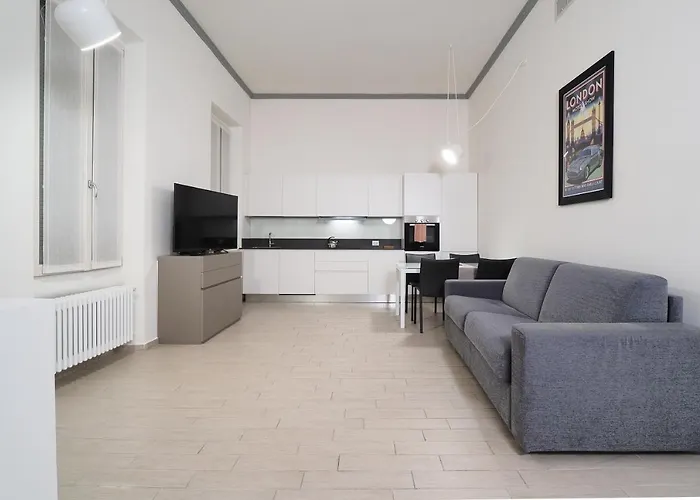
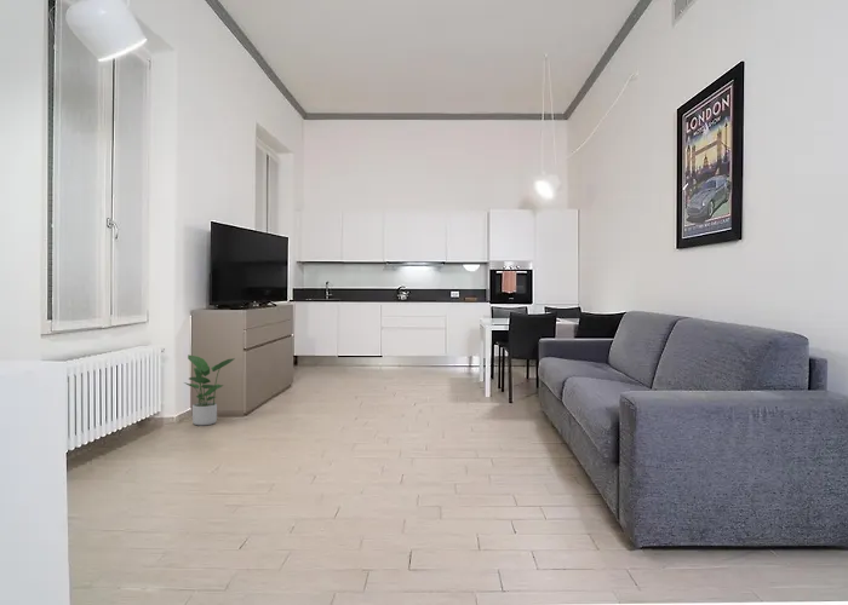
+ potted plant [183,353,236,426]
